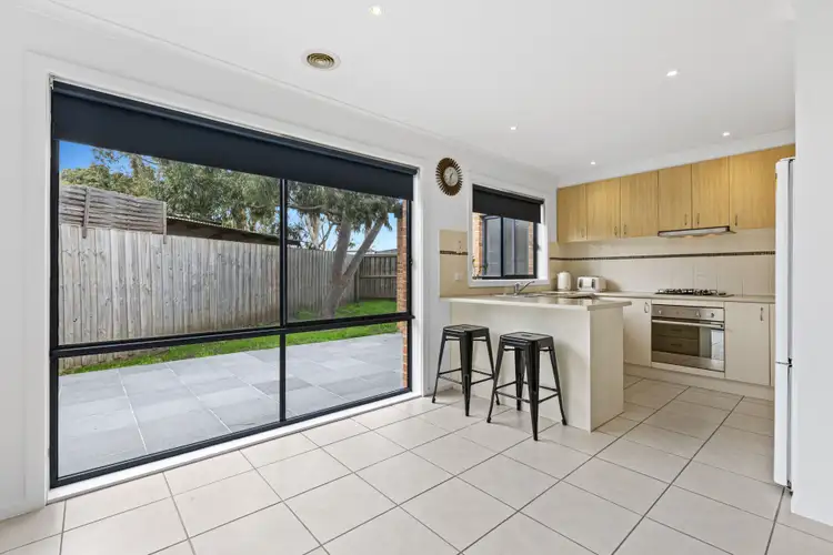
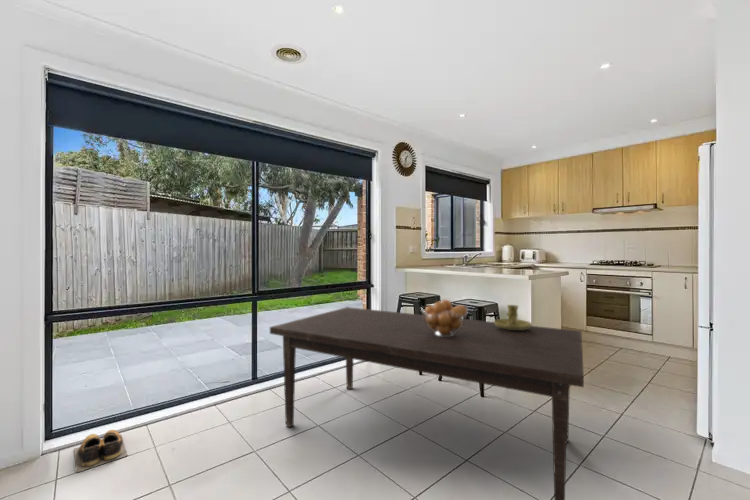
+ candle holder [493,304,533,330]
+ shoes [73,429,129,473]
+ fruit basket [420,298,469,337]
+ dining table [269,306,585,500]
